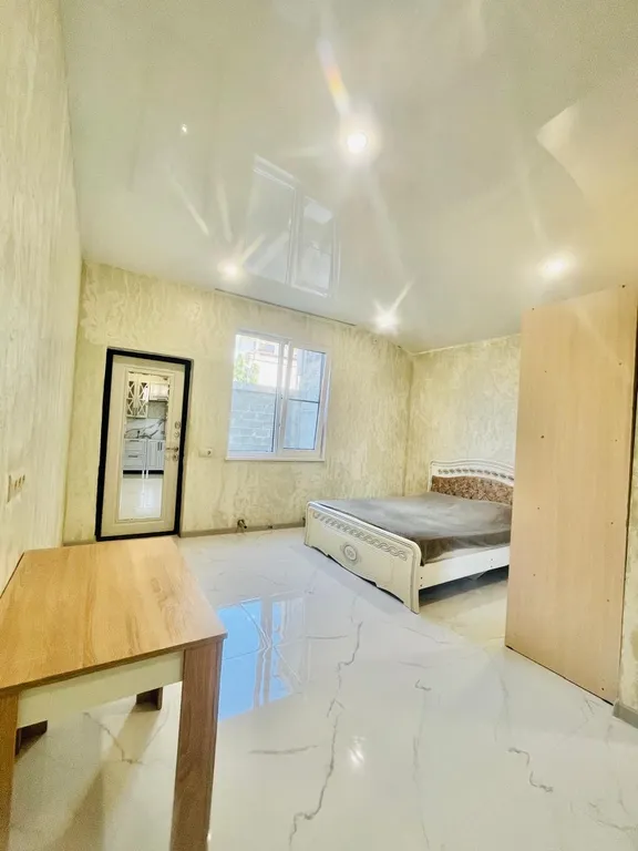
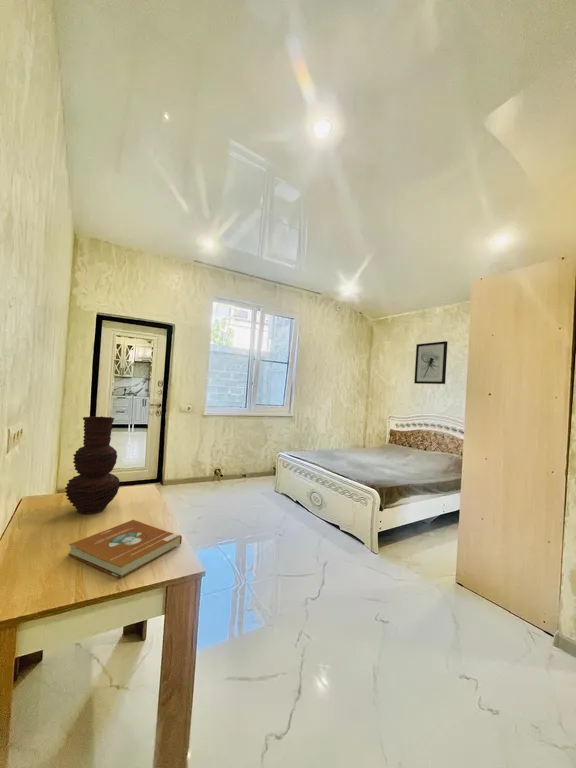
+ book [67,519,183,579]
+ vase [64,415,121,515]
+ wall art [413,340,448,385]
